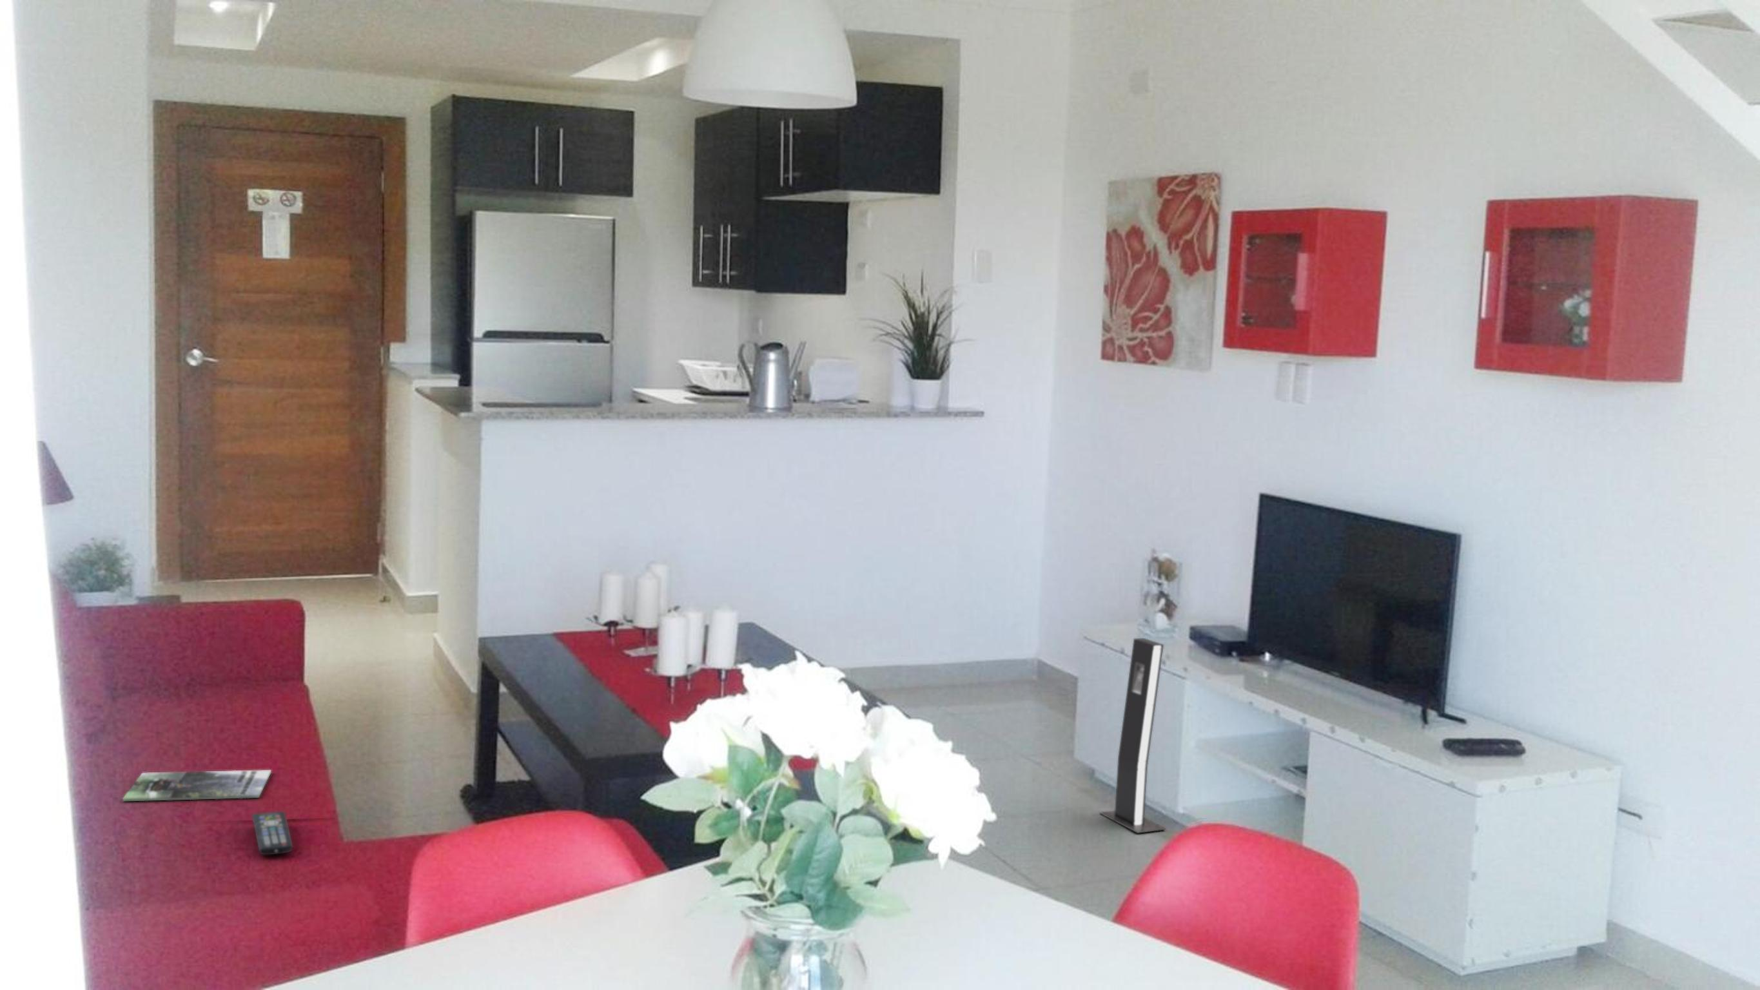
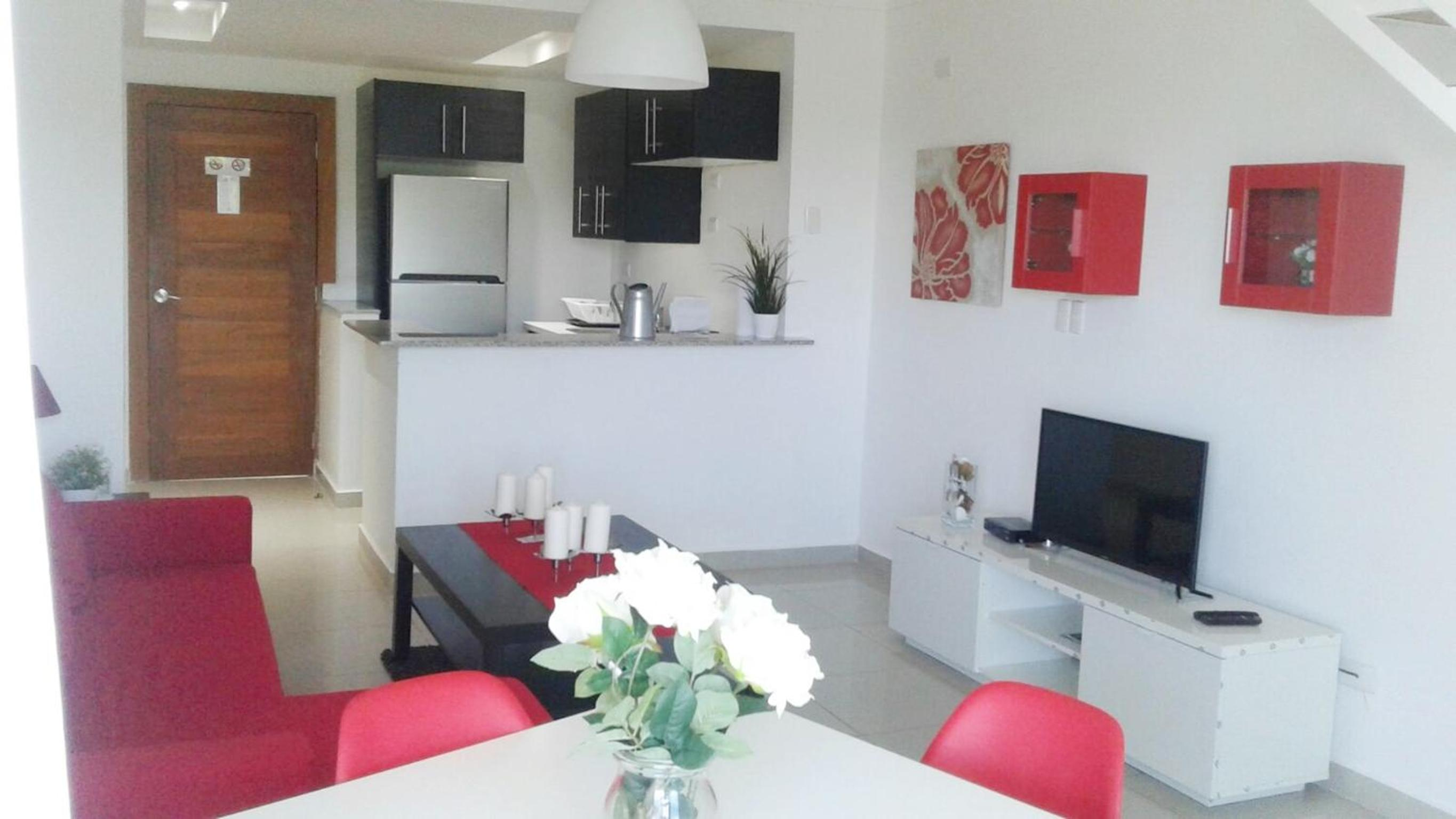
- magazine [122,769,272,801]
- remote control [250,811,294,856]
- speaker [1099,637,1166,834]
